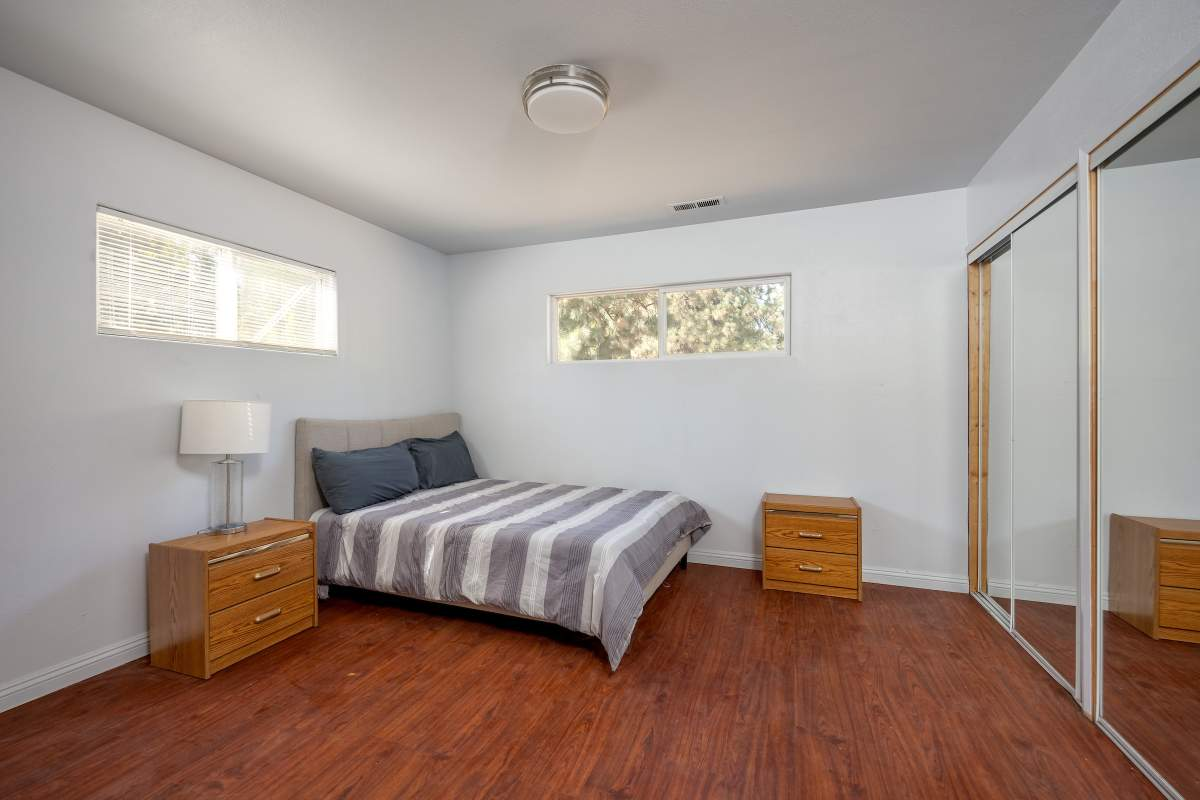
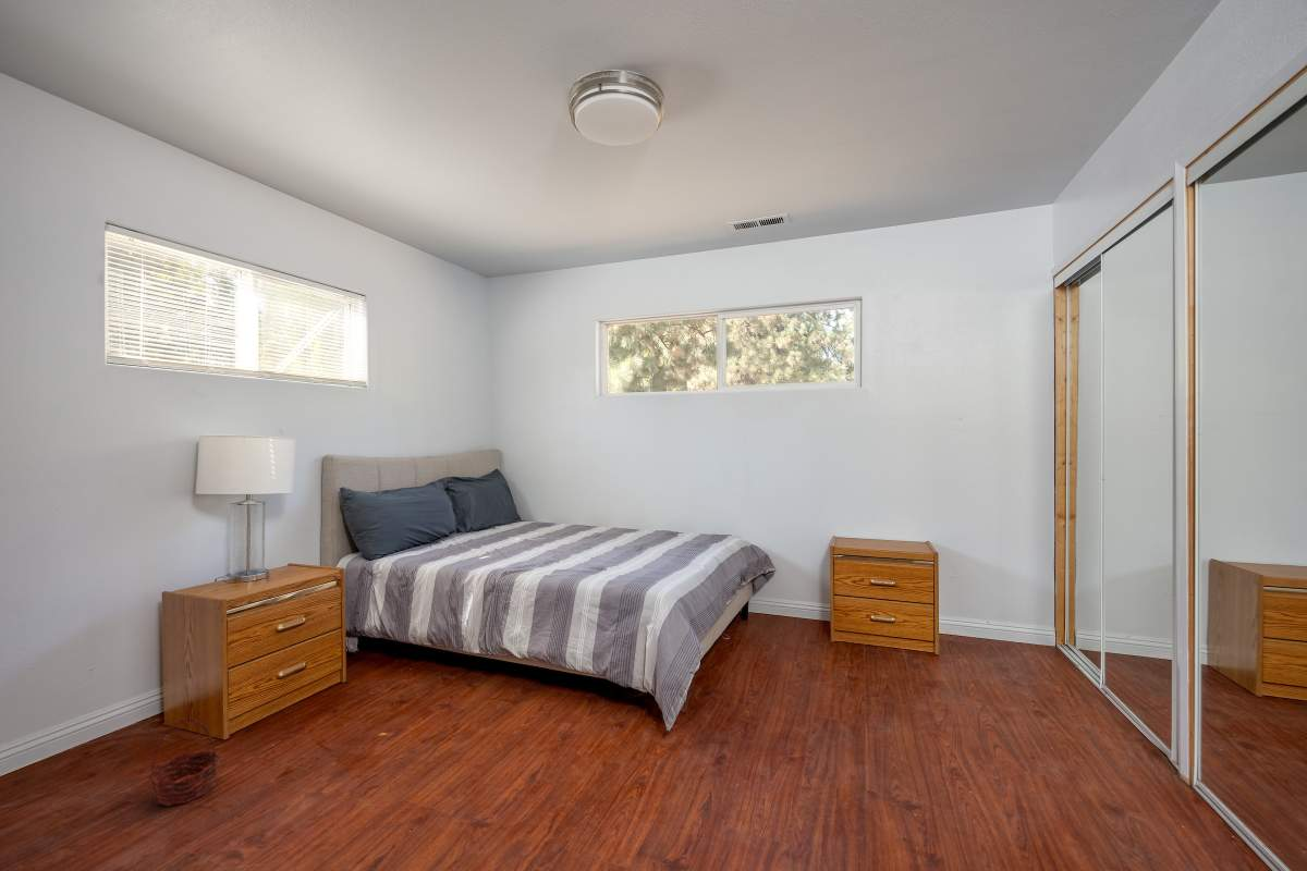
+ basket [147,717,222,808]
